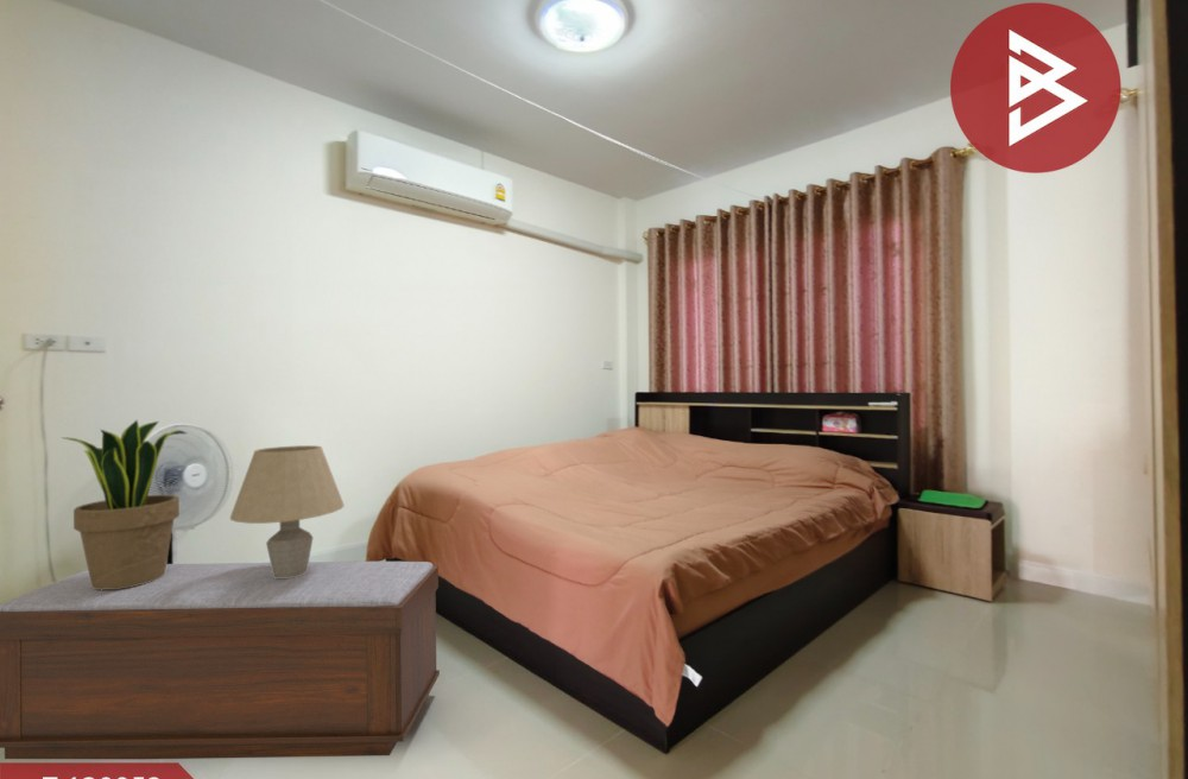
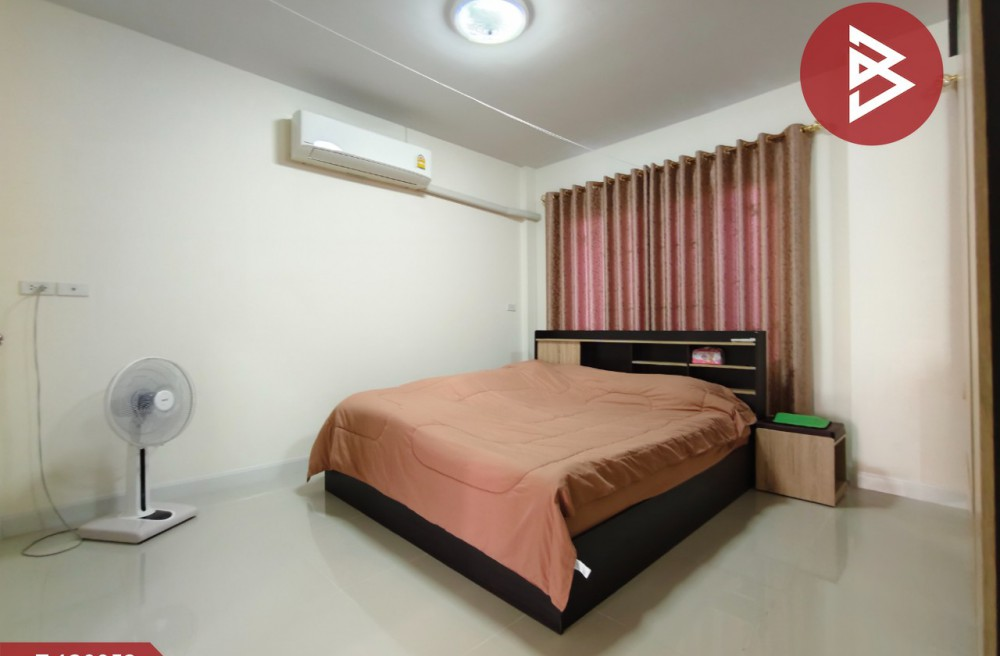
- table lamp [229,444,346,578]
- potted plant [59,419,188,590]
- bench [0,560,441,760]
